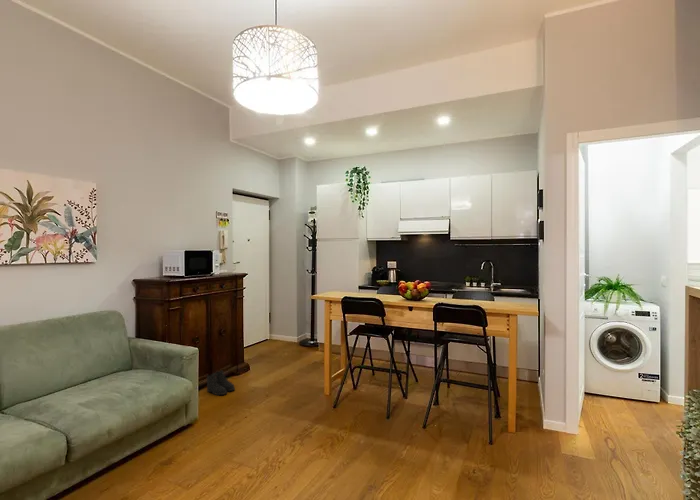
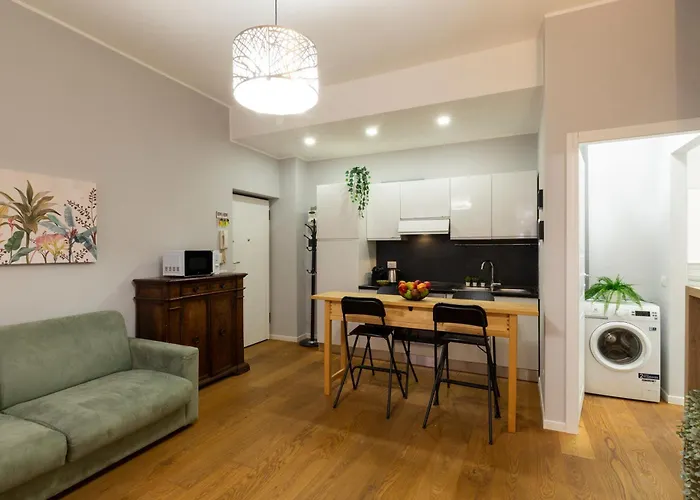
- boots [205,369,236,396]
